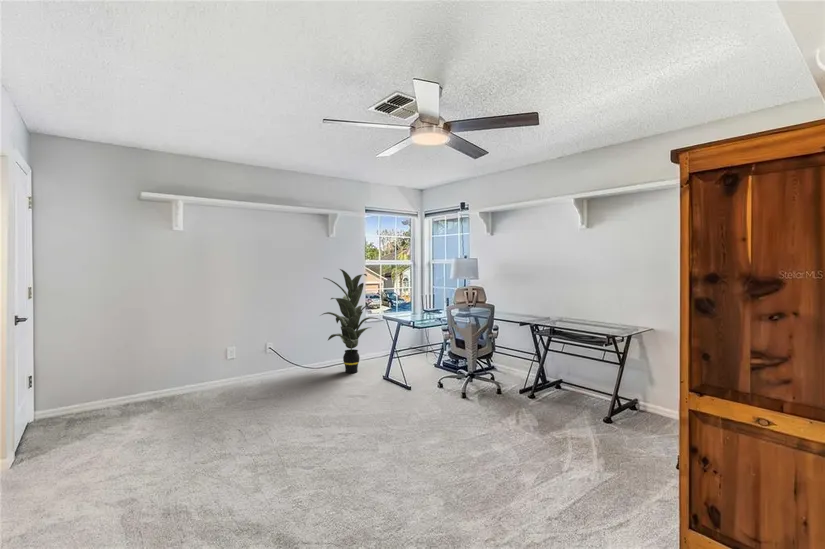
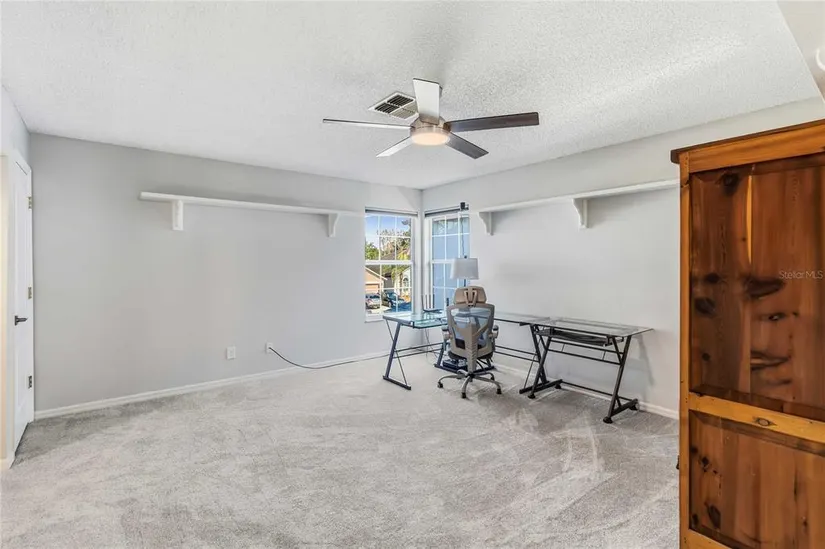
- indoor plant [319,268,382,374]
